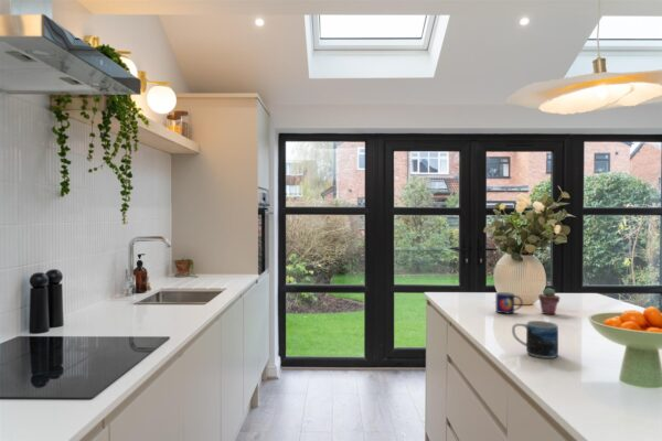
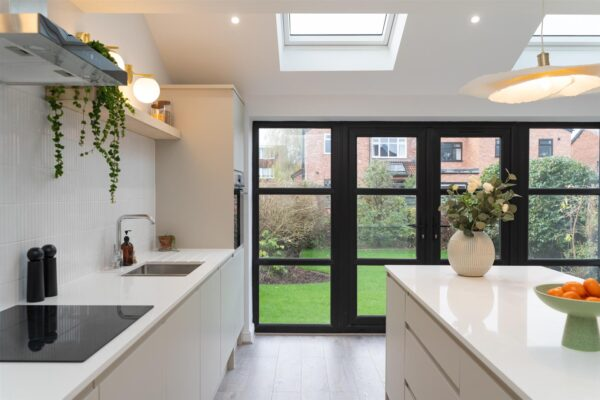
- potted succulent [537,287,560,315]
- mug [494,291,524,314]
- mug [511,320,559,359]
